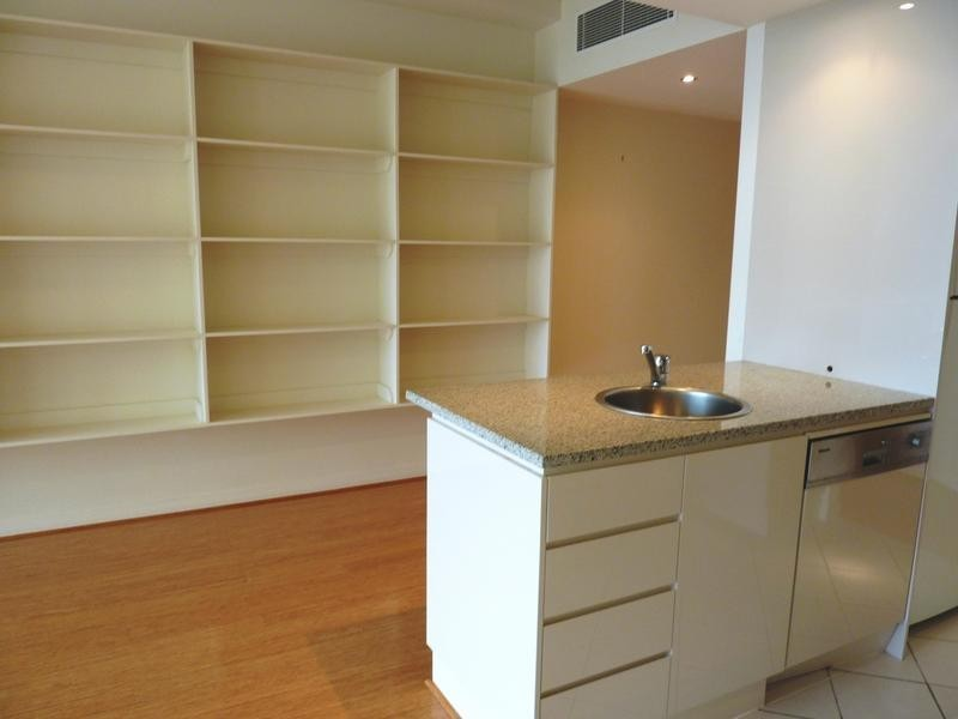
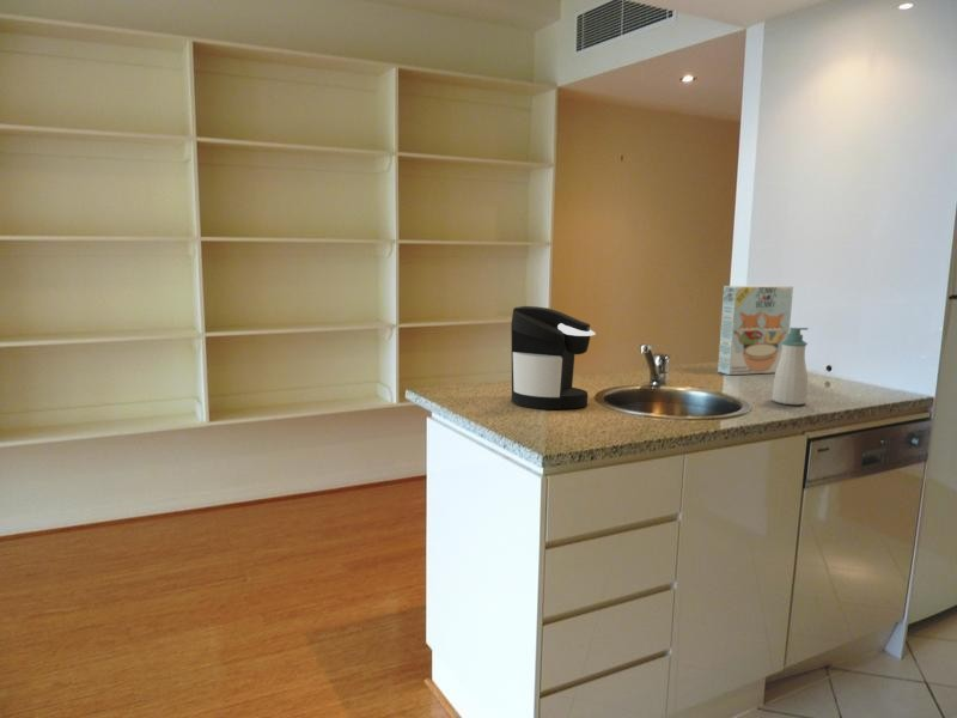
+ coffee maker [510,305,597,410]
+ cereal box [717,285,794,376]
+ soap bottle [772,327,810,406]
